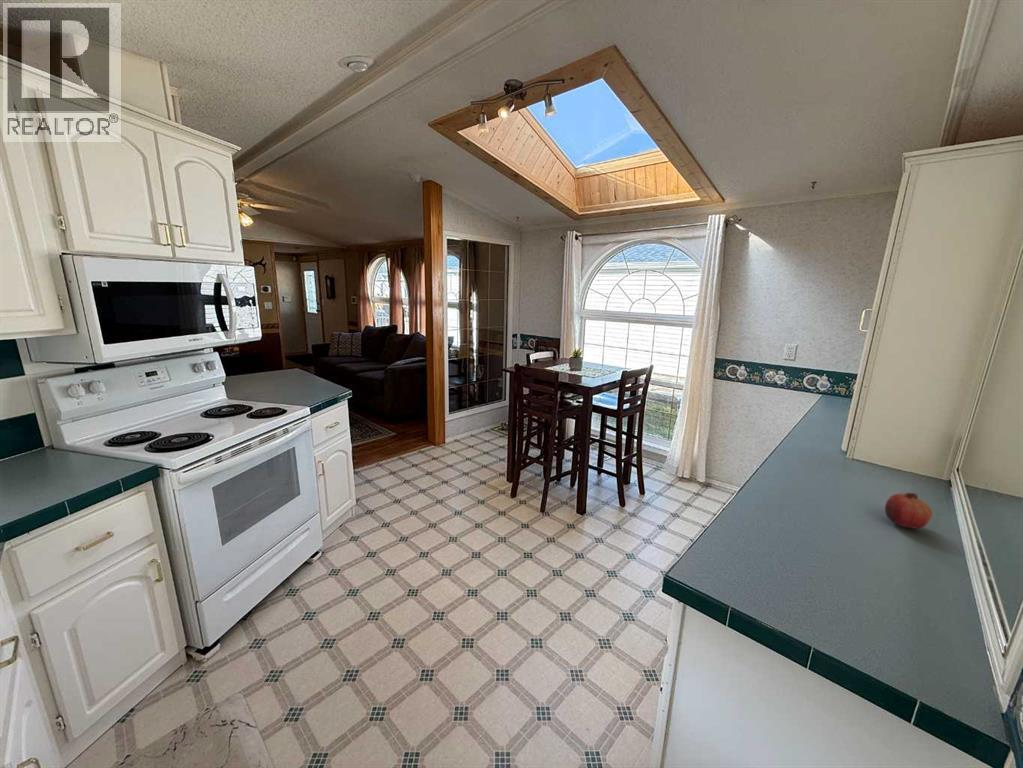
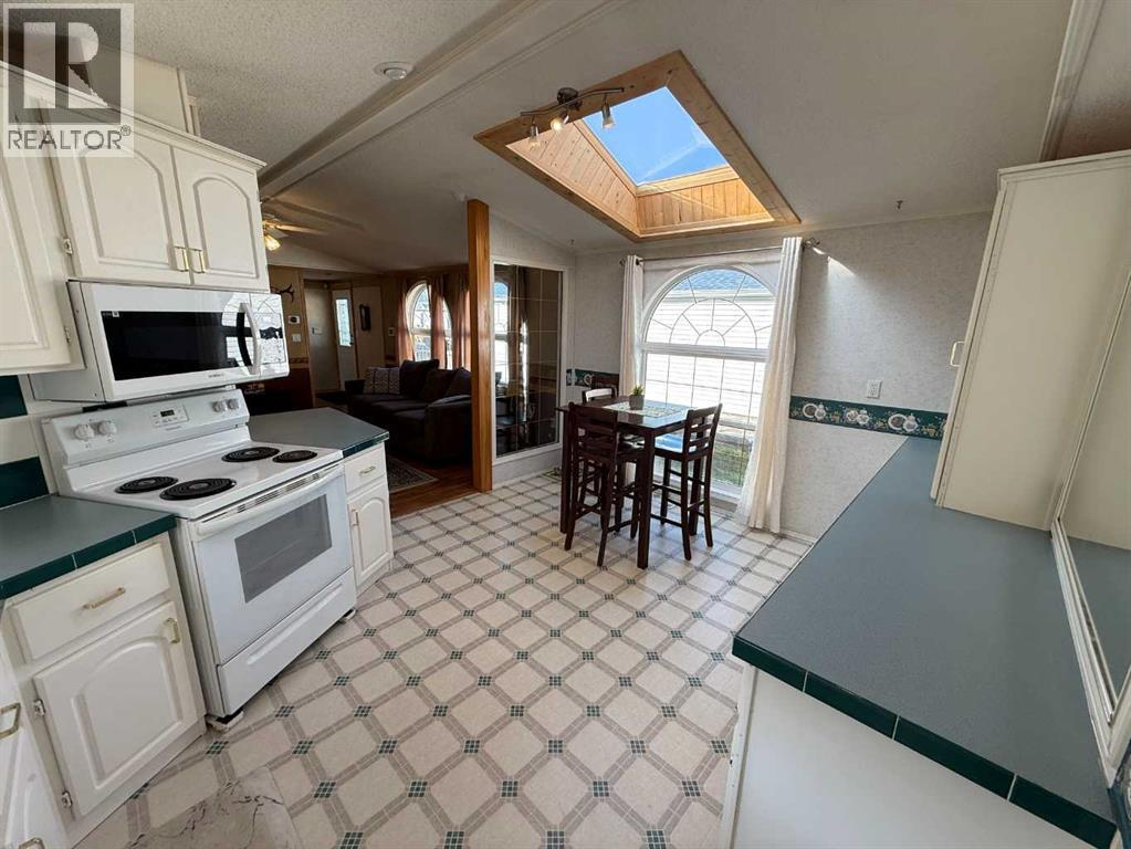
- fruit [884,492,933,530]
